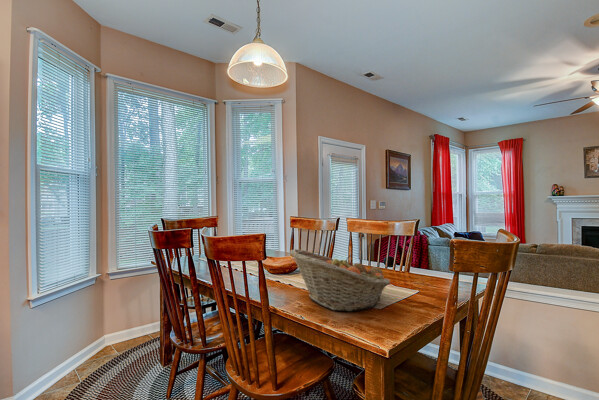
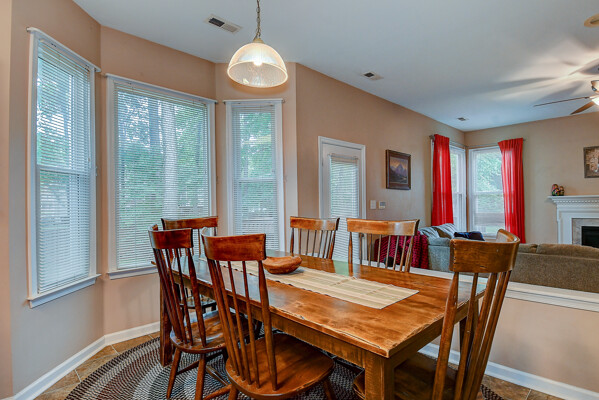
- fruit basket [289,248,391,312]
